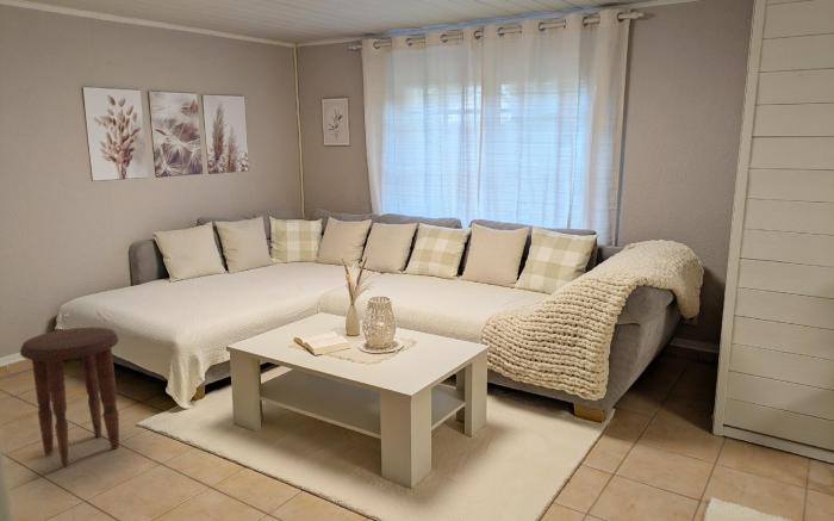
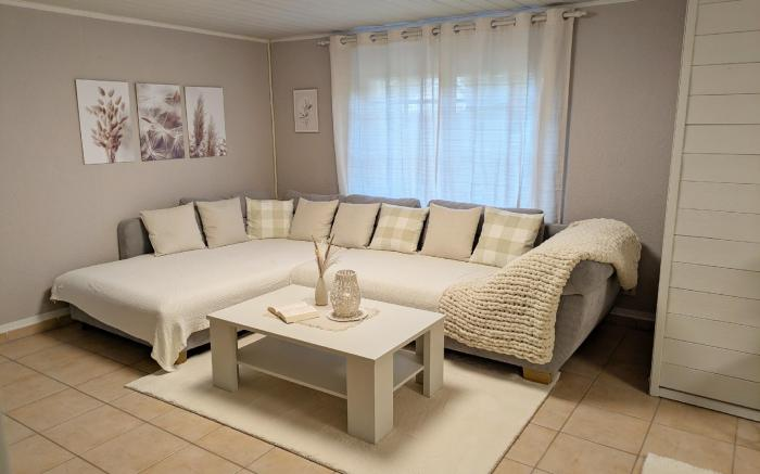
- side table [19,325,120,469]
